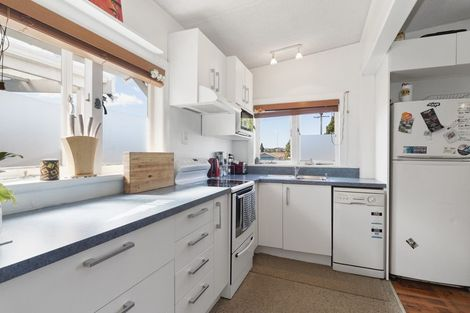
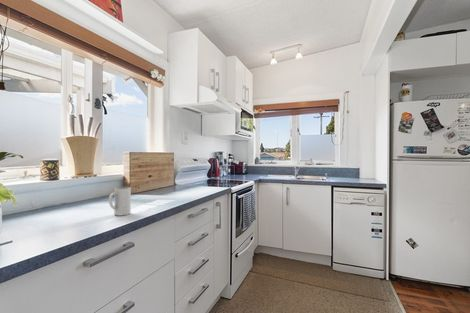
+ mug [108,186,132,217]
